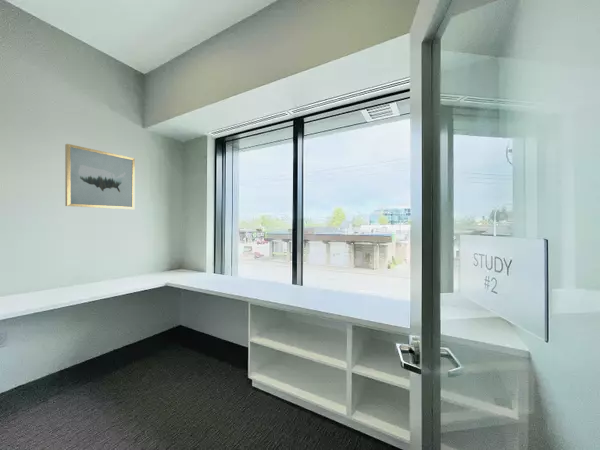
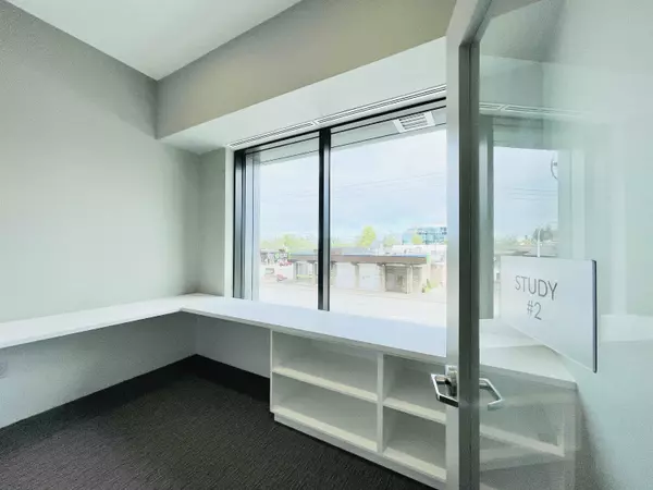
- wall art [64,143,136,210]
